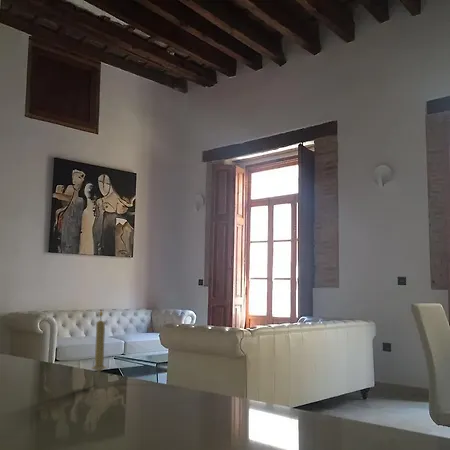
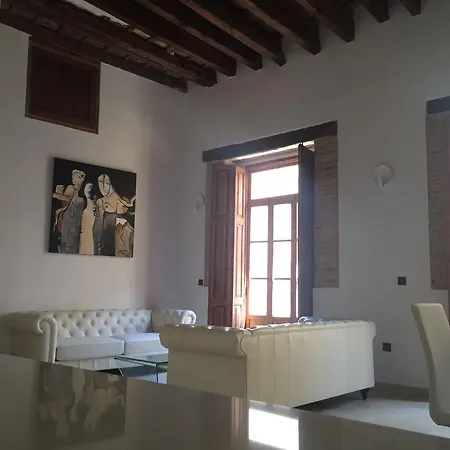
- candle [90,310,108,383]
